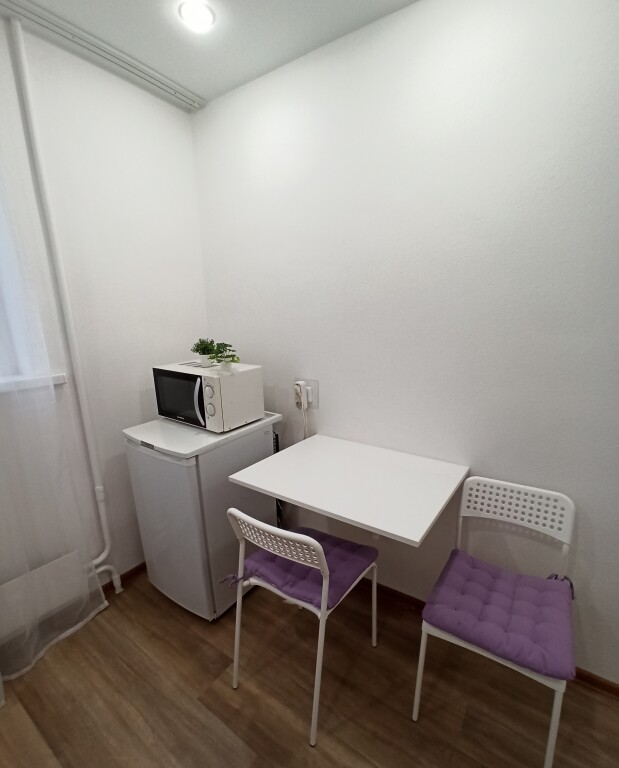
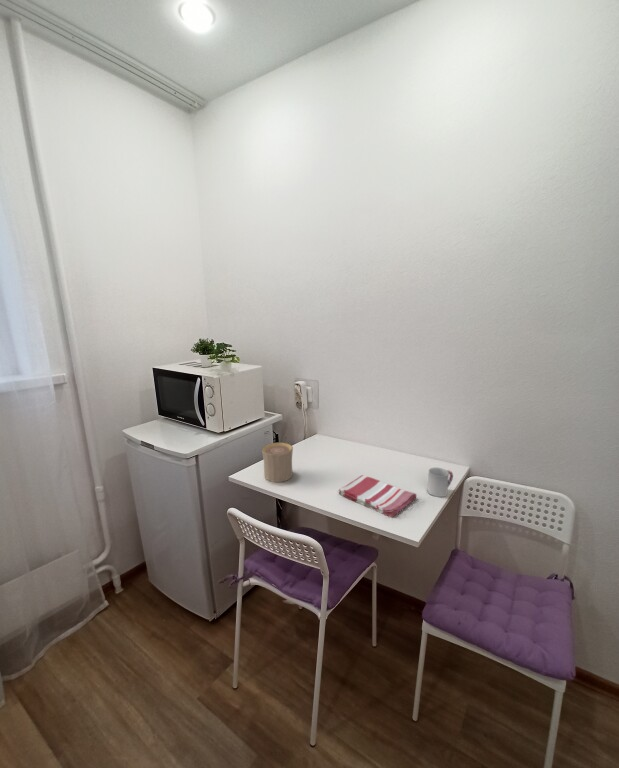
+ cup [426,467,454,498]
+ cup [261,442,294,483]
+ dish towel [338,474,417,519]
